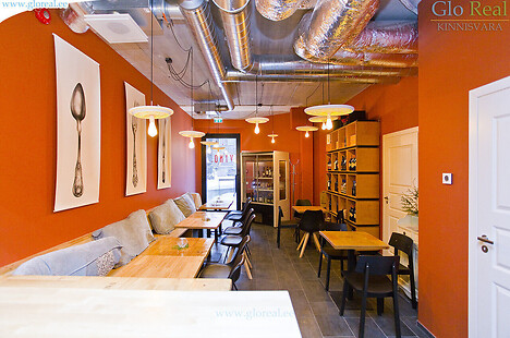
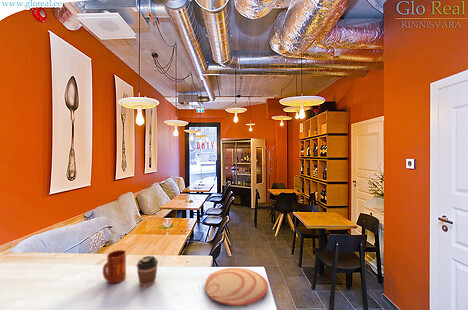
+ mug [102,249,127,284]
+ plate [204,267,269,307]
+ coffee cup [136,255,159,288]
